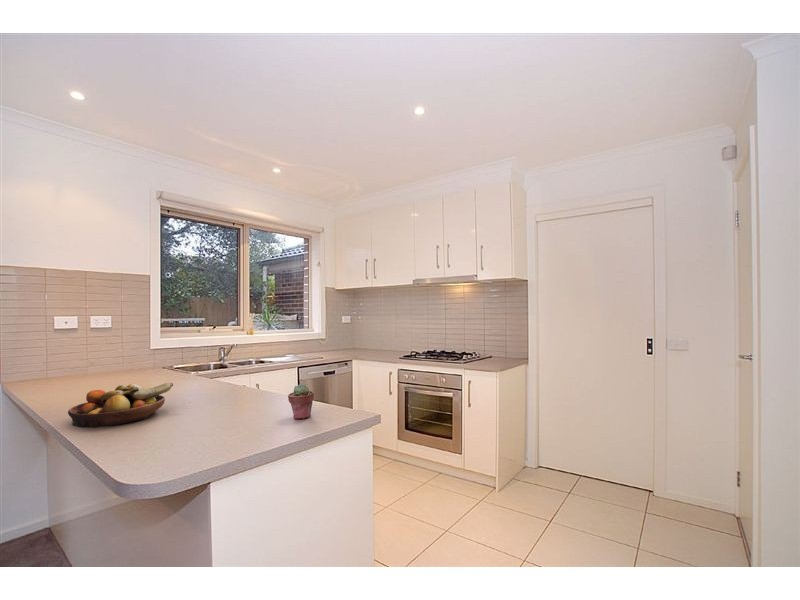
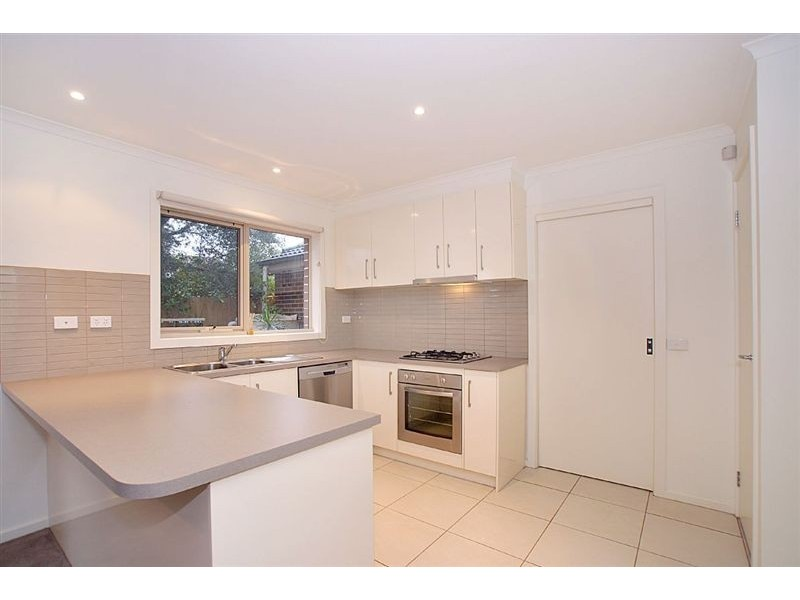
- fruit bowl [67,382,174,428]
- potted succulent [287,383,315,420]
